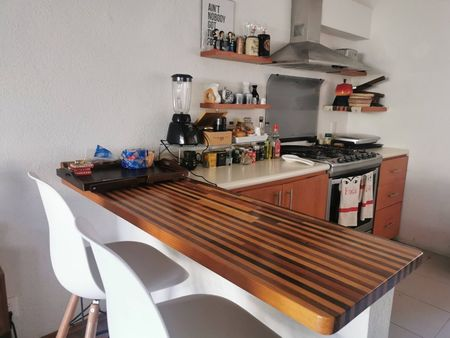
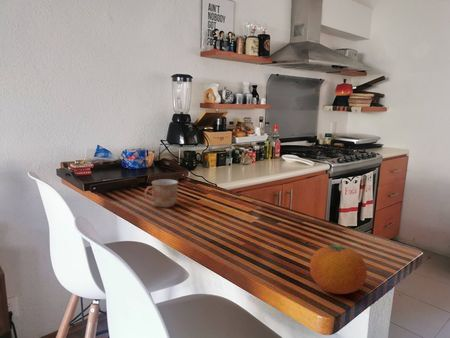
+ fruit [309,244,368,295]
+ mug [144,178,179,209]
